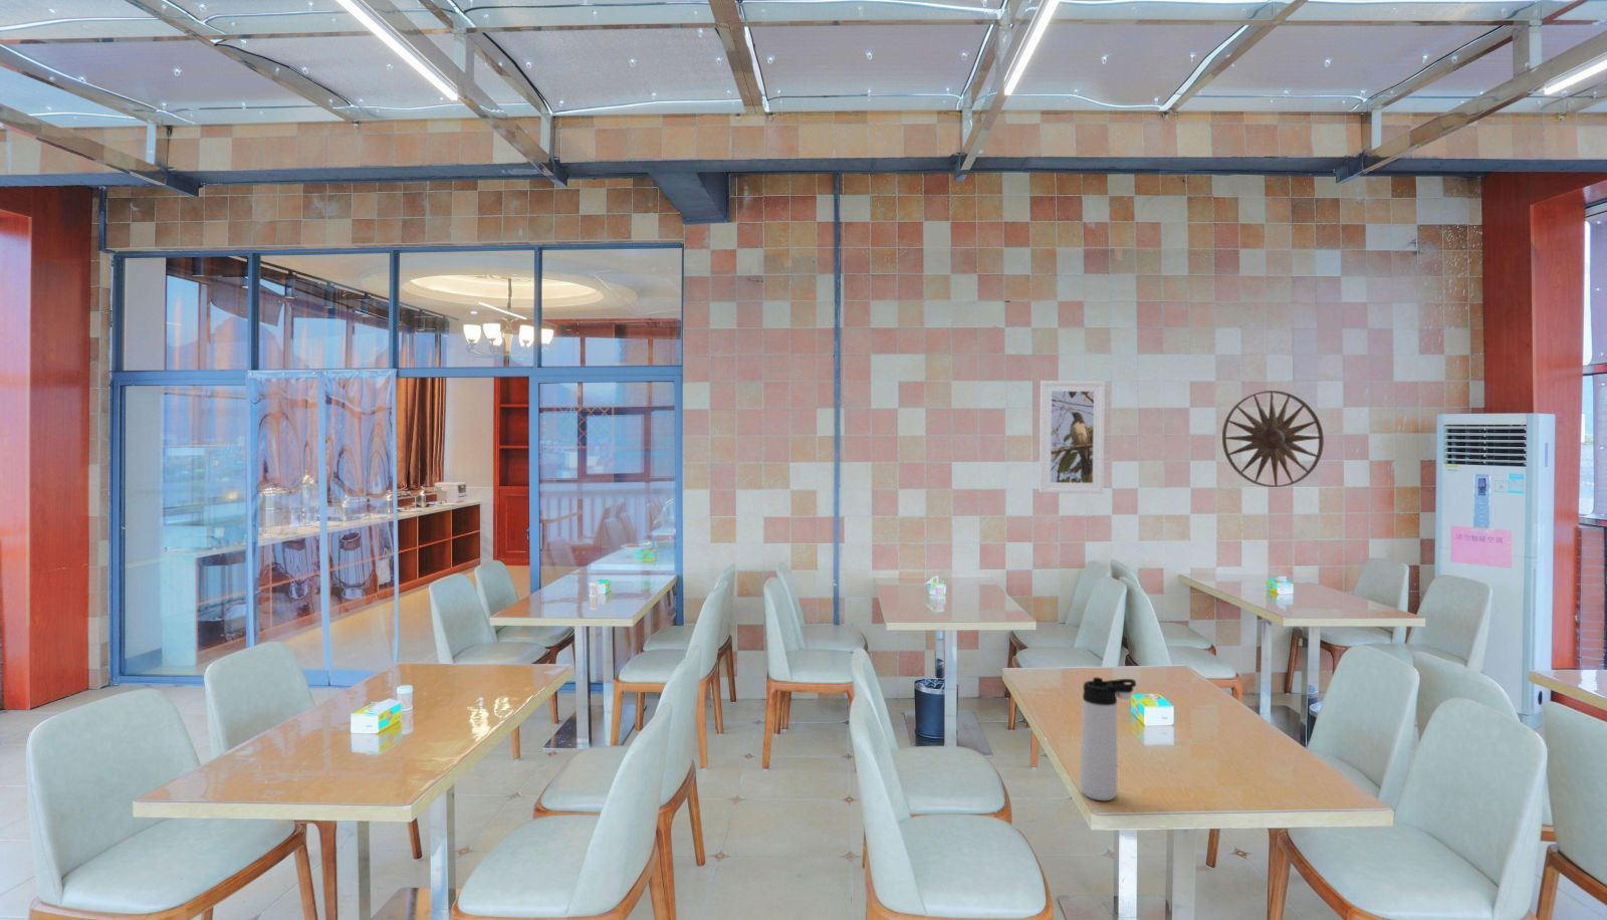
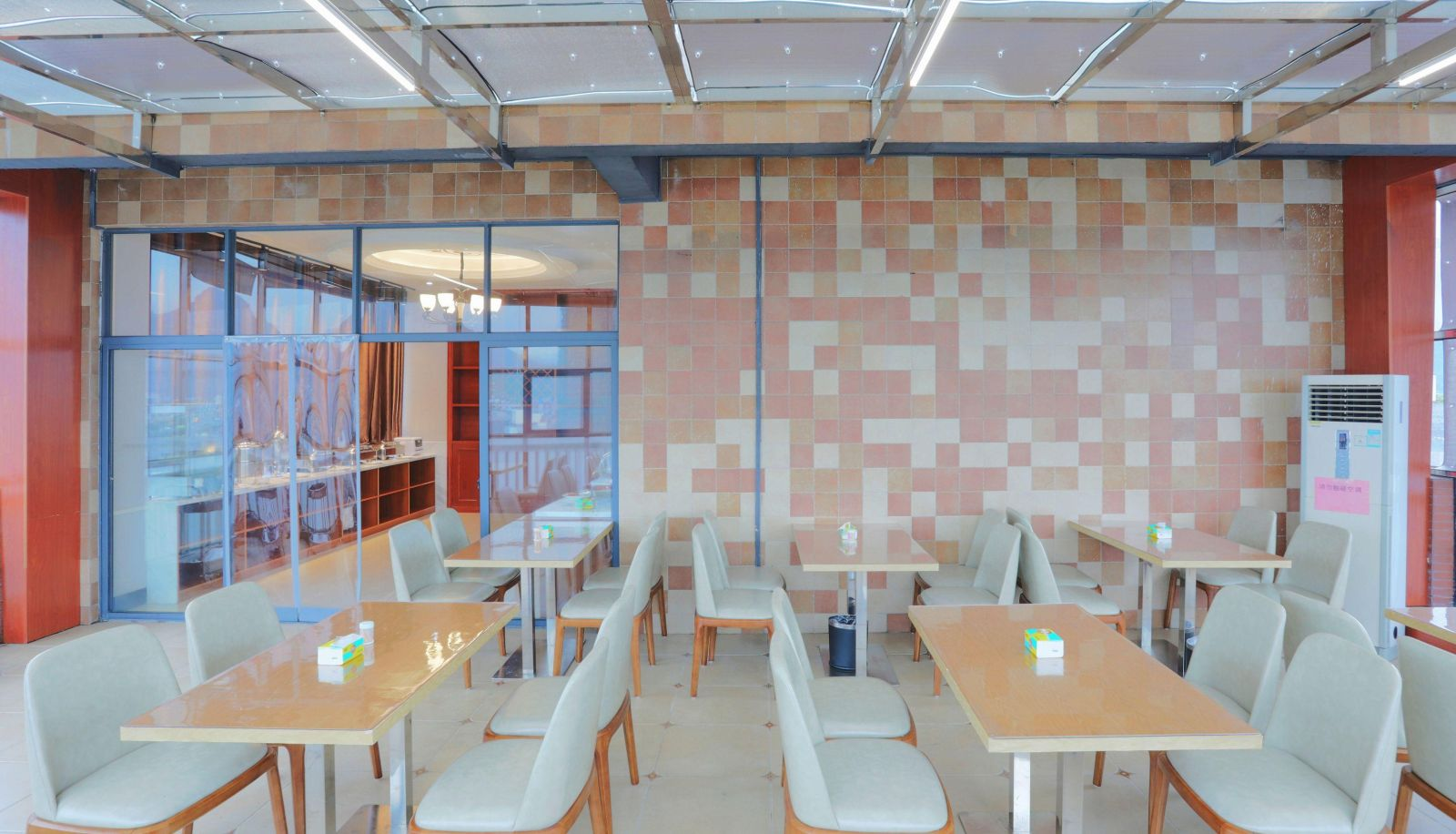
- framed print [1039,379,1106,494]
- wall art [1222,389,1324,488]
- thermos bottle [1079,676,1137,802]
